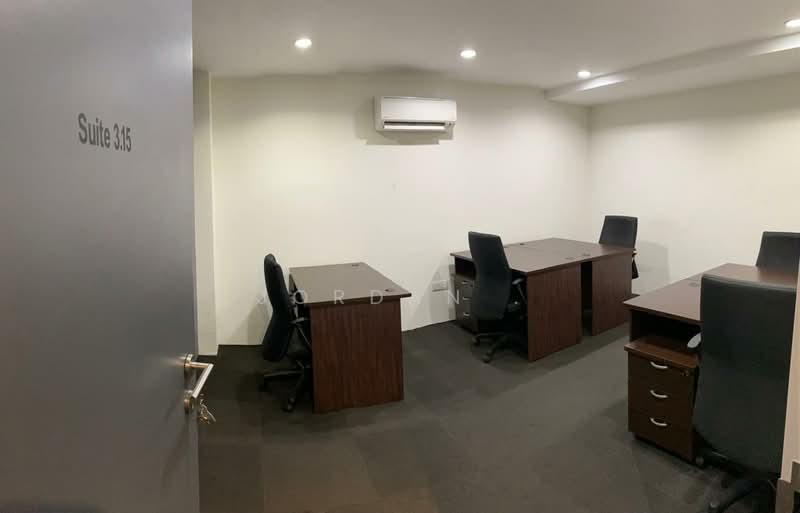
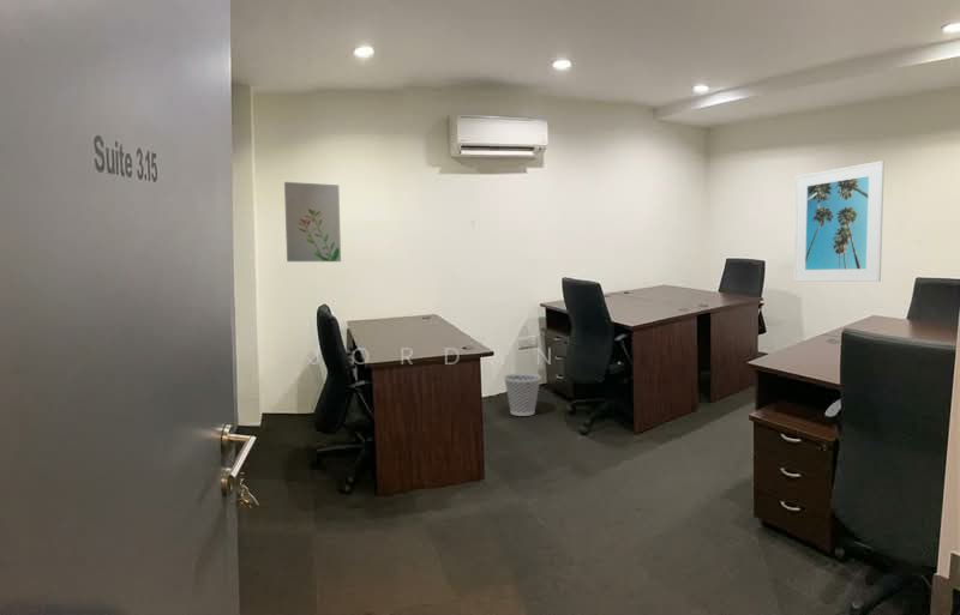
+ wall art [283,181,342,263]
+ wastebasket [503,372,542,417]
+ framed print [793,159,886,283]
